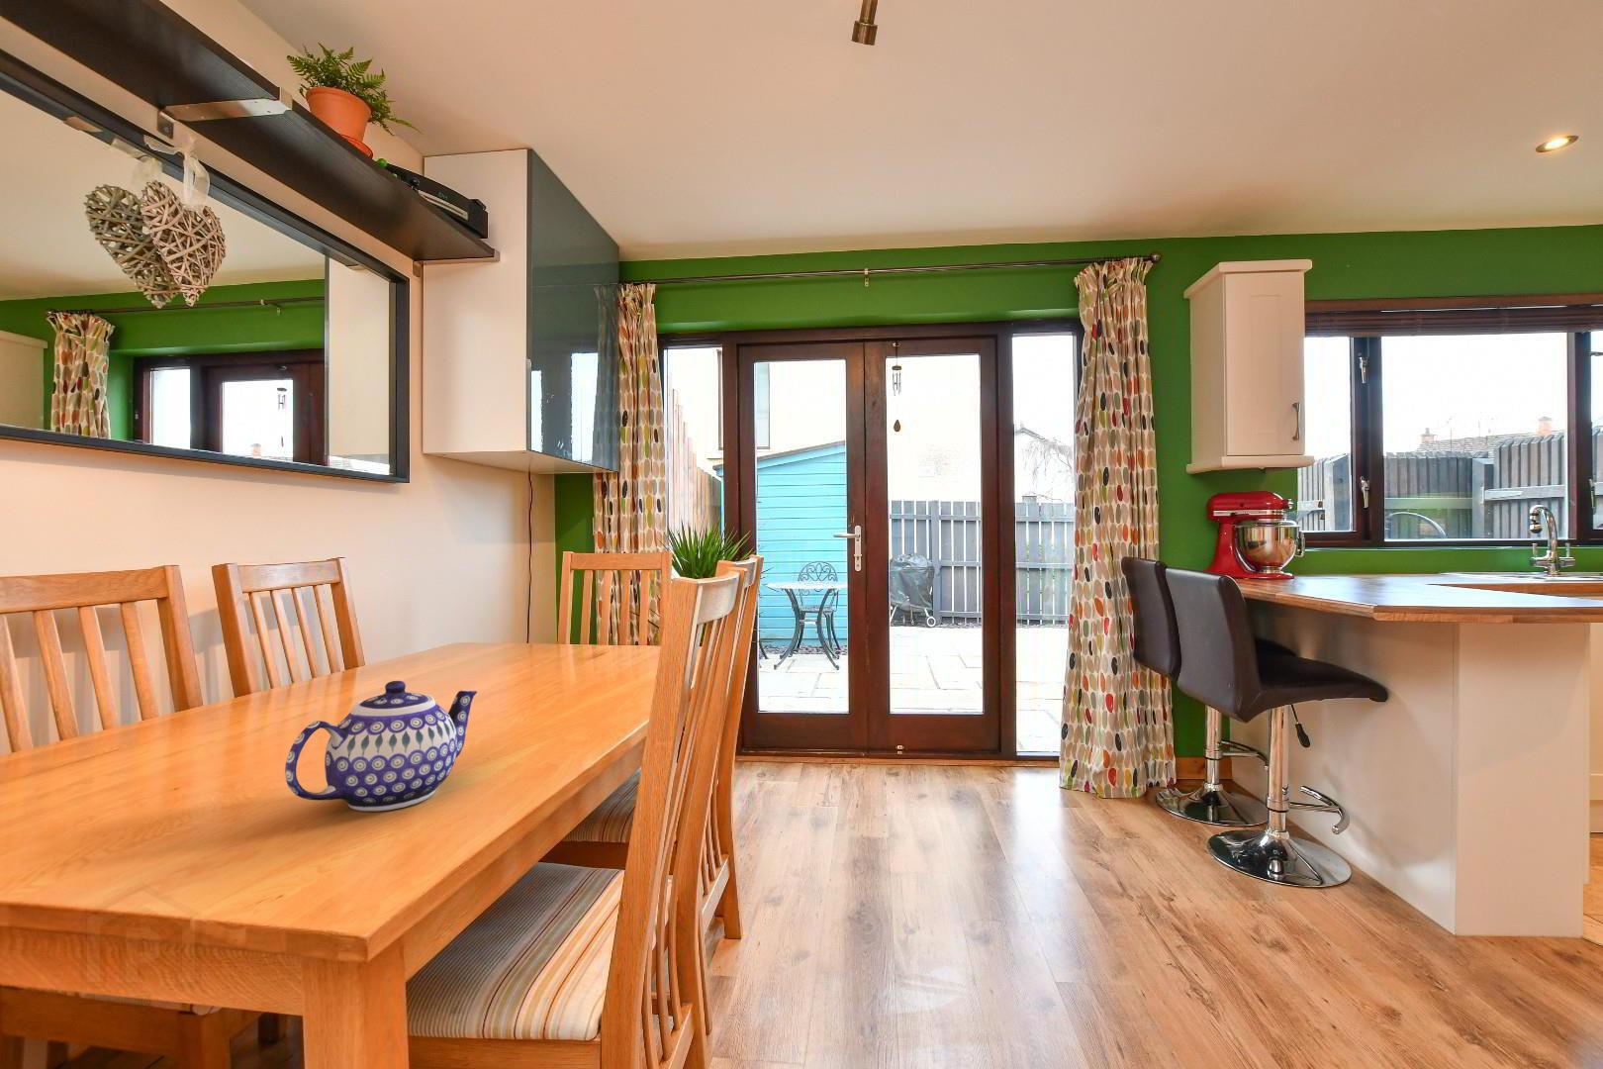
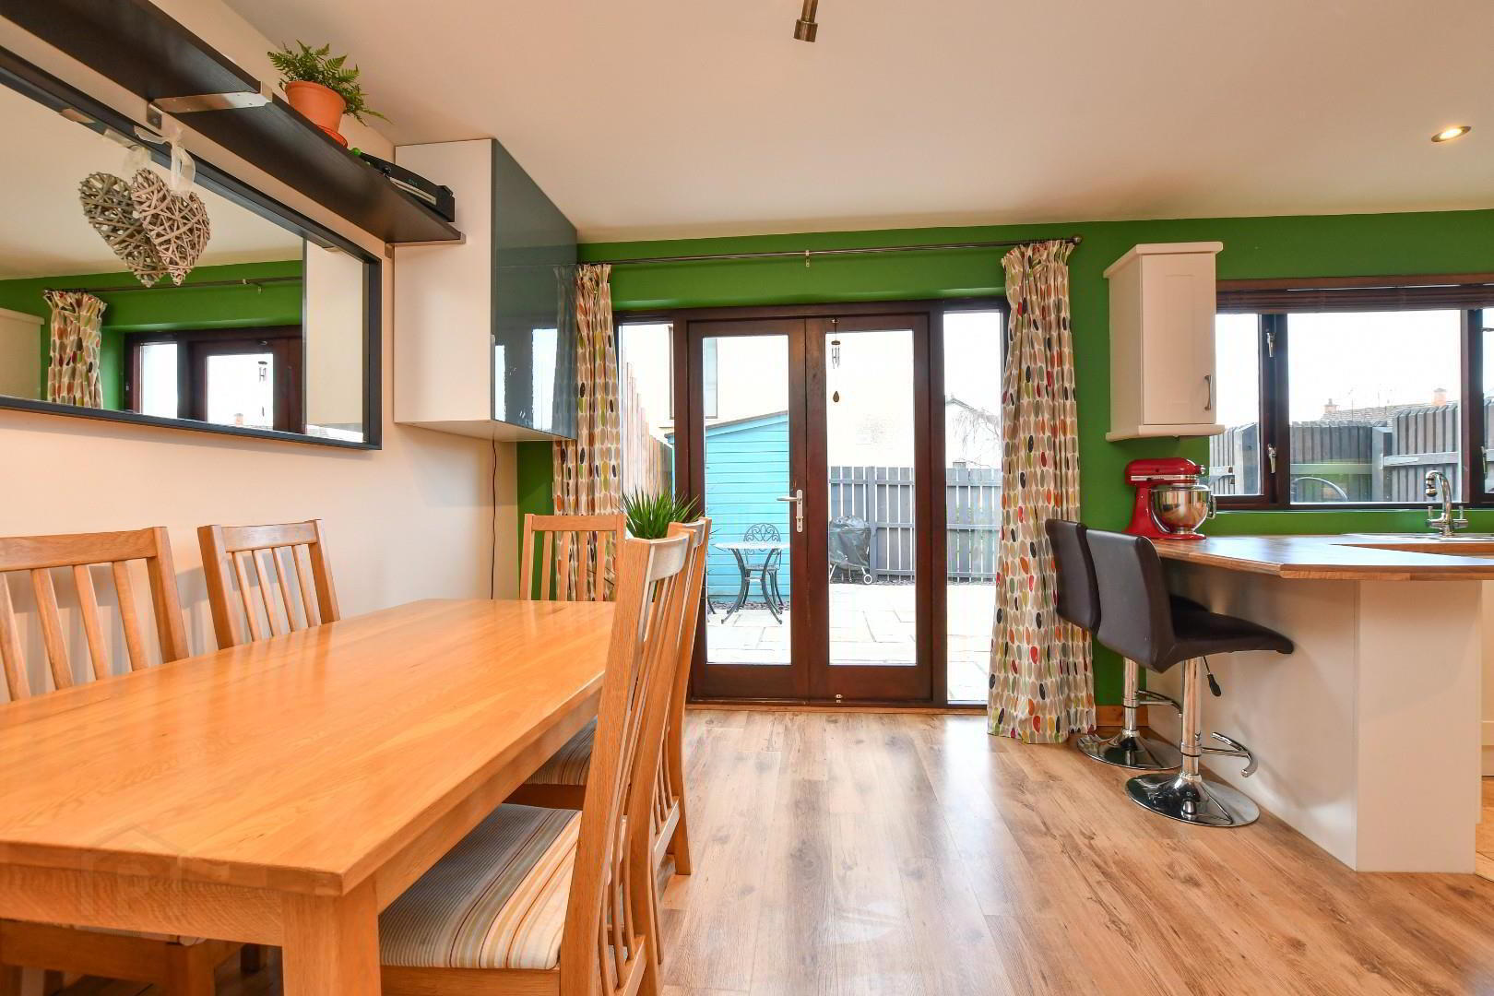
- teapot [284,680,478,812]
